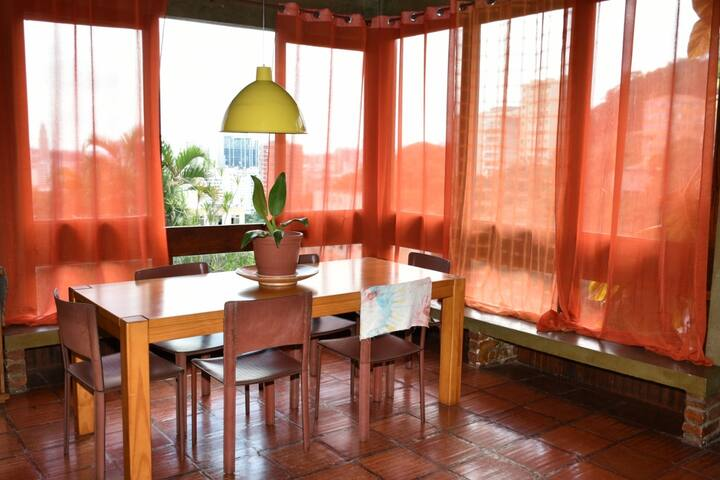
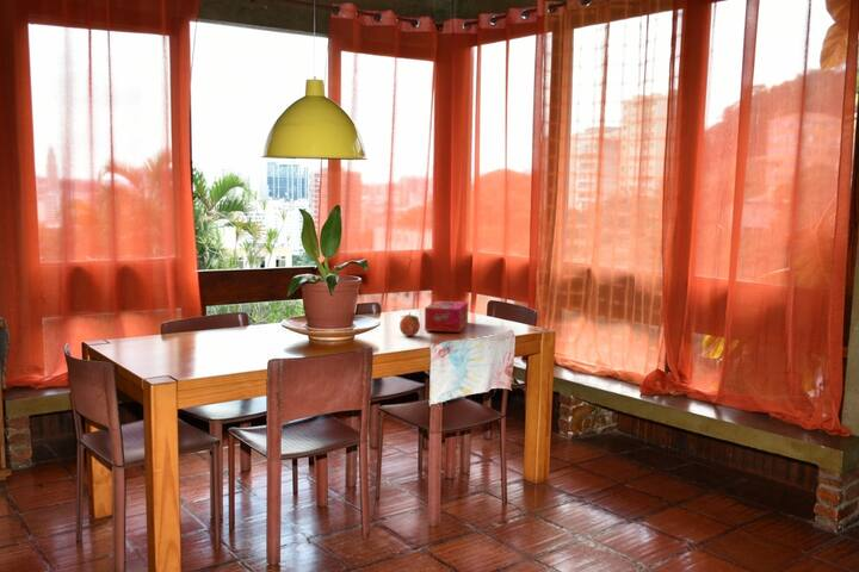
+ tissue box [424,300,469,334]
+ fruit [398,311,421,337]
